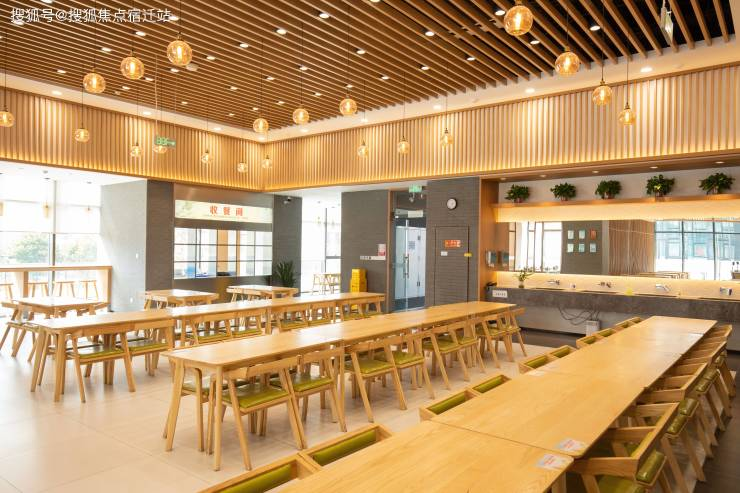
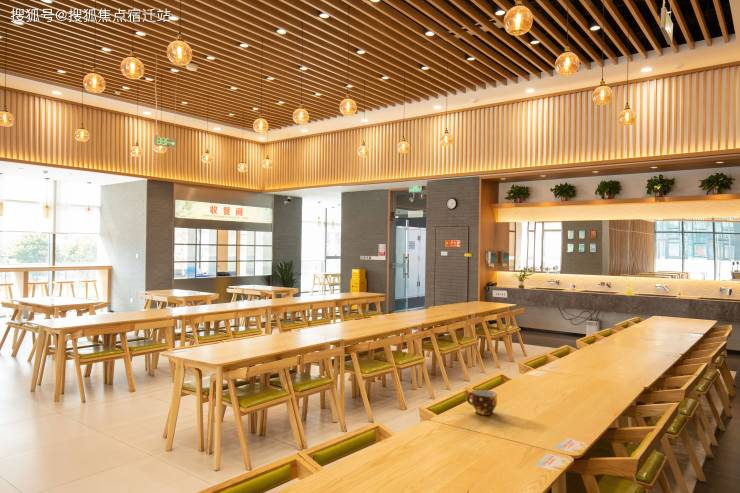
+ cup [466,389,498,416]
